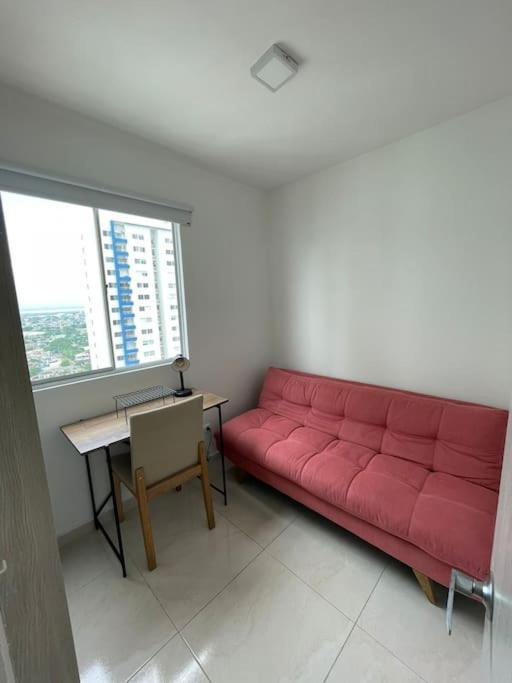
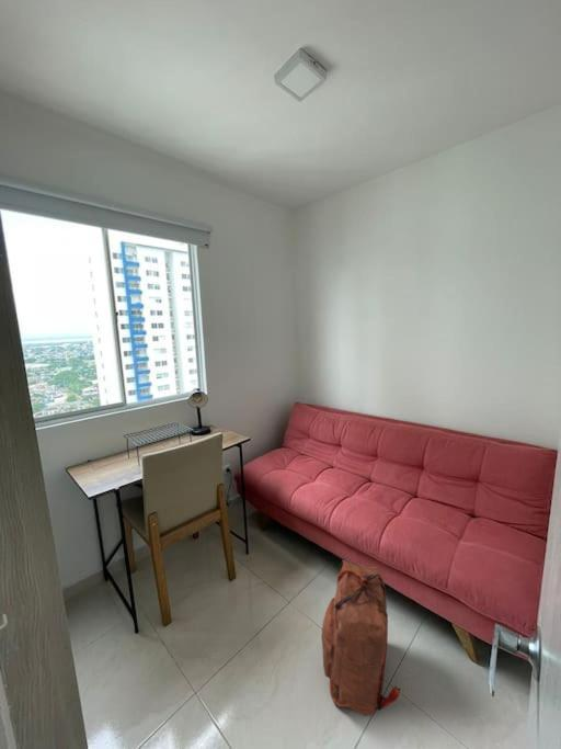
+ backpack [321,559,402,717]
